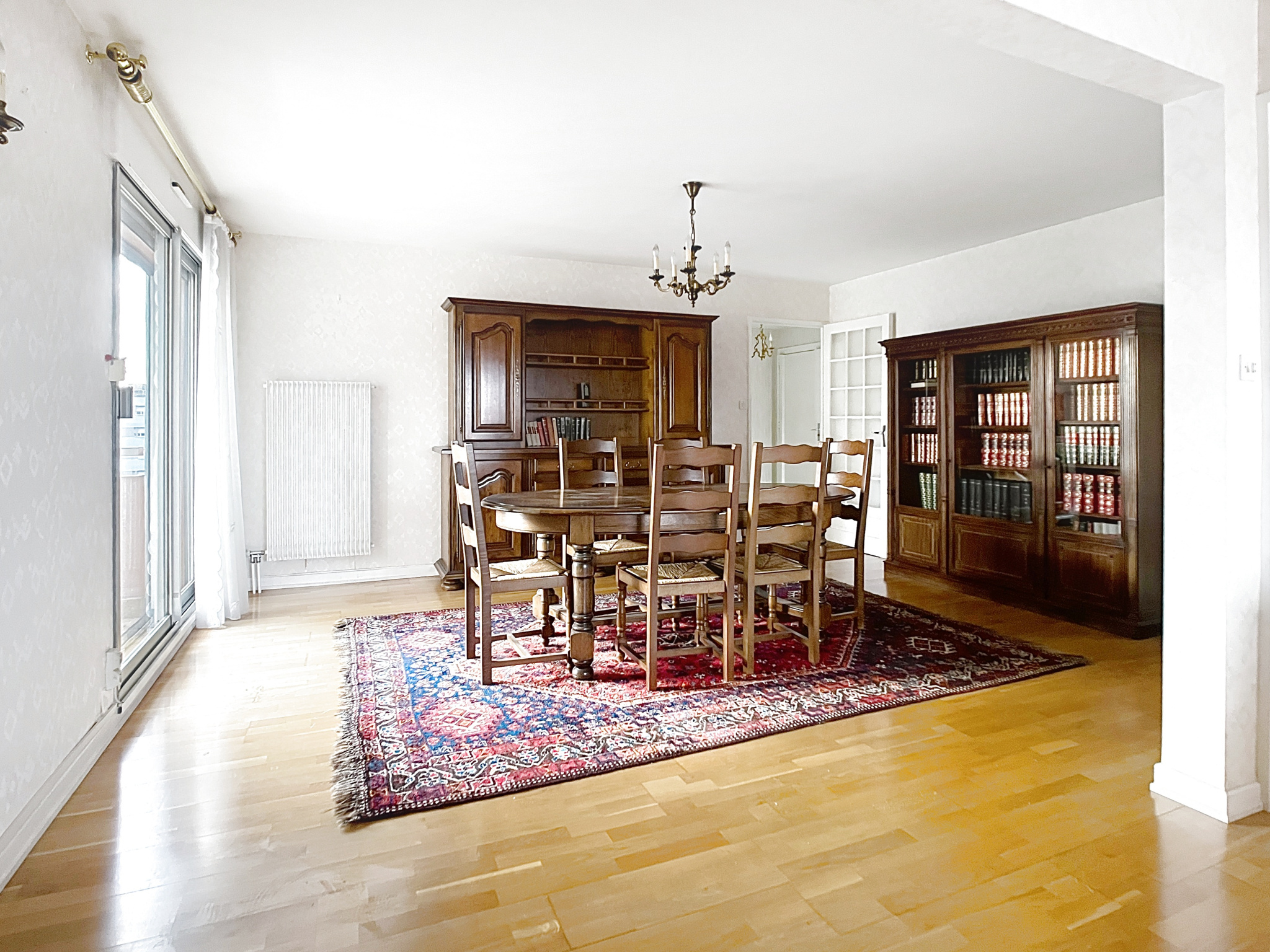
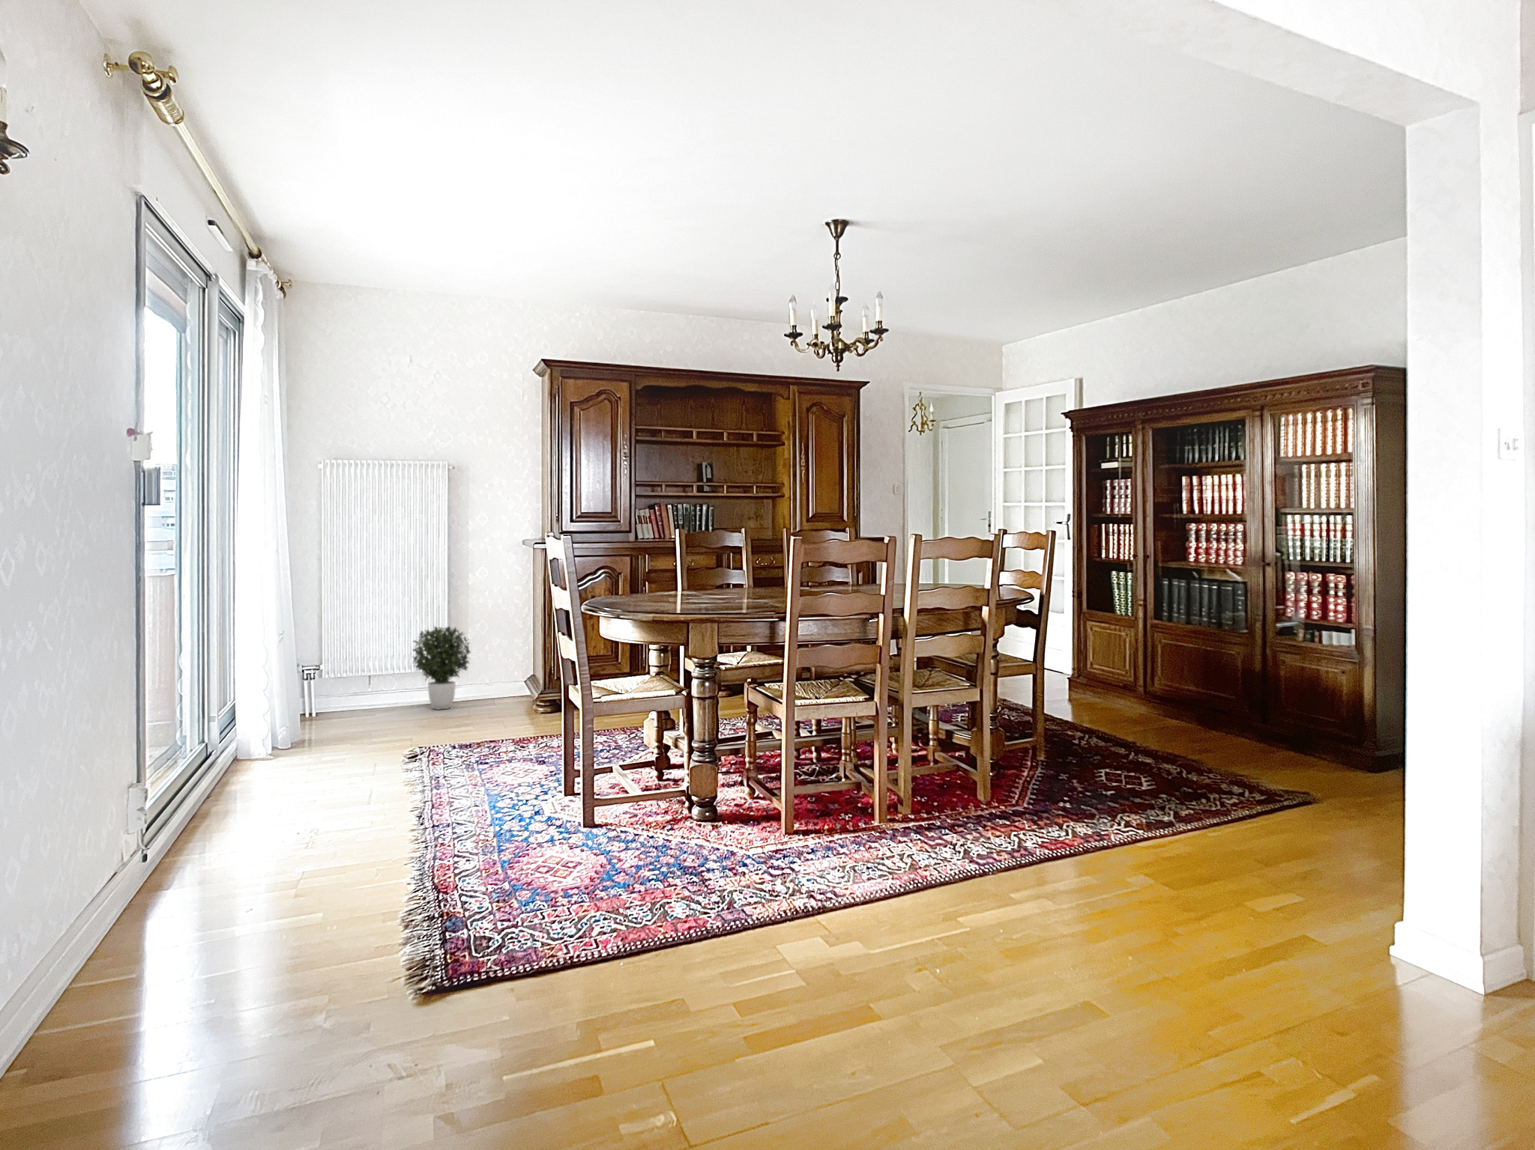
+ potted plant [411,626,473,710]
